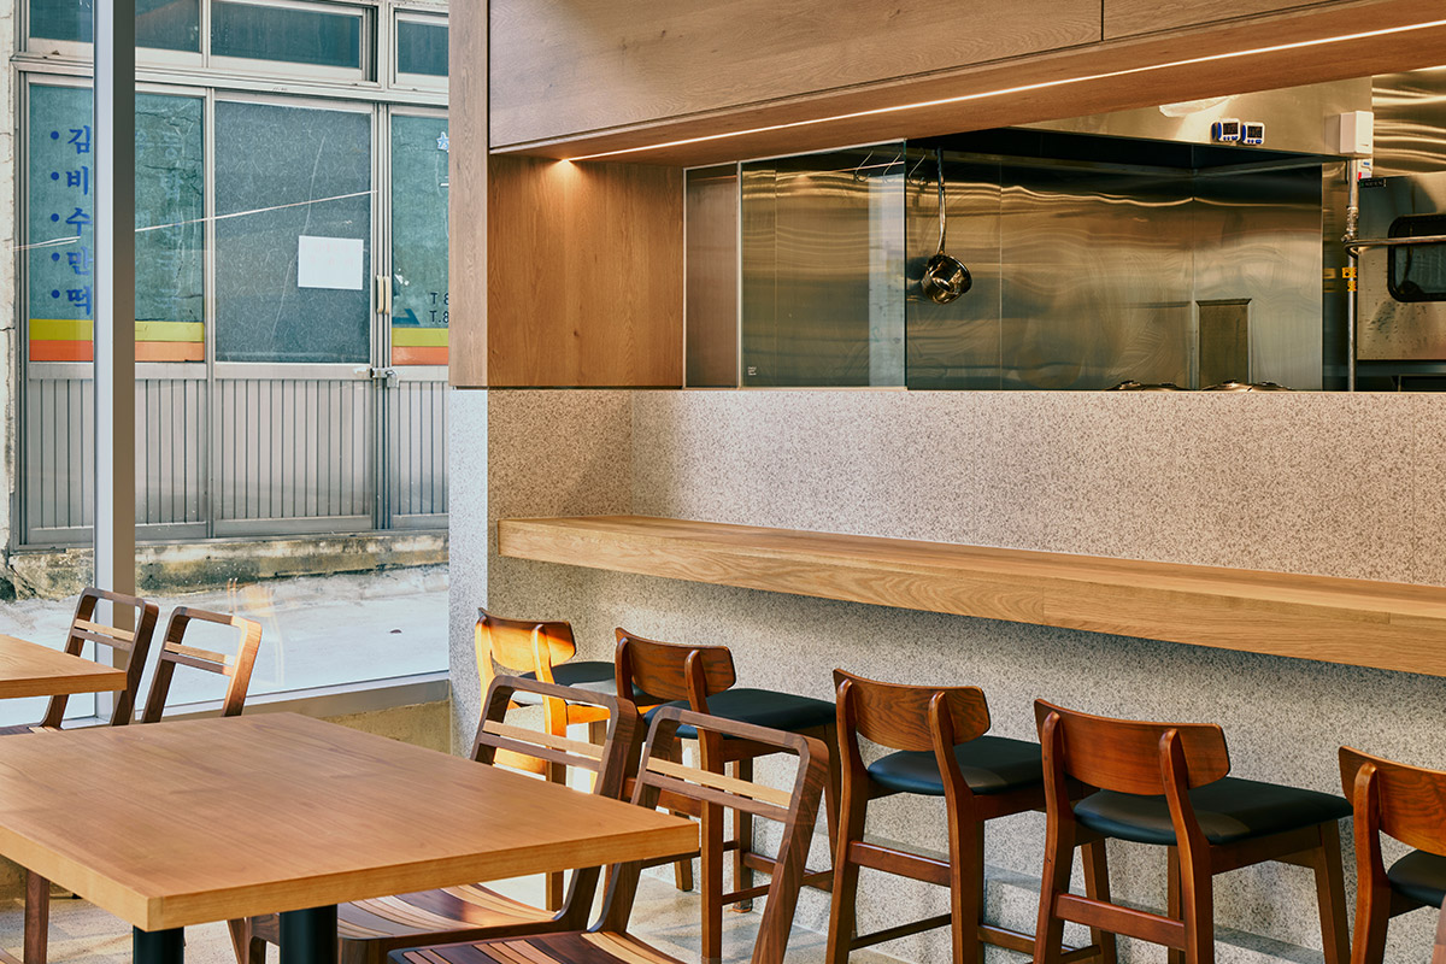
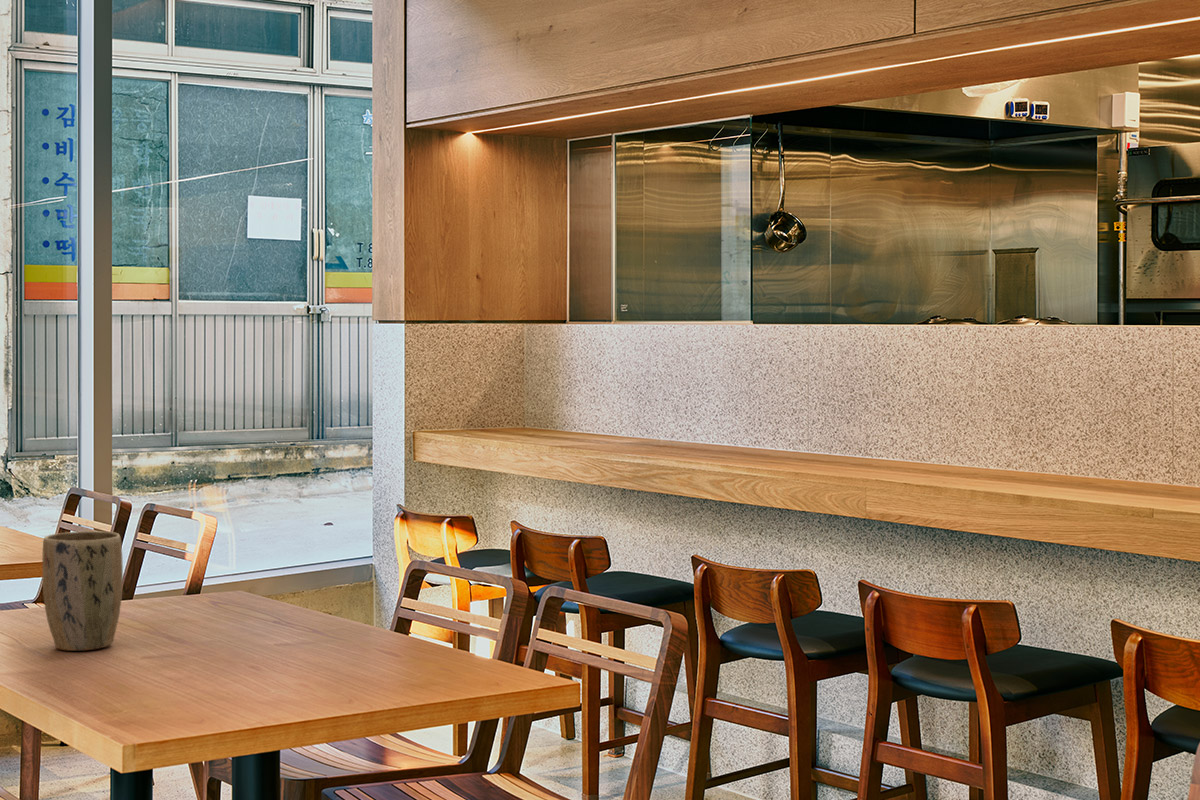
+ plant pot [41,530,124,652]
